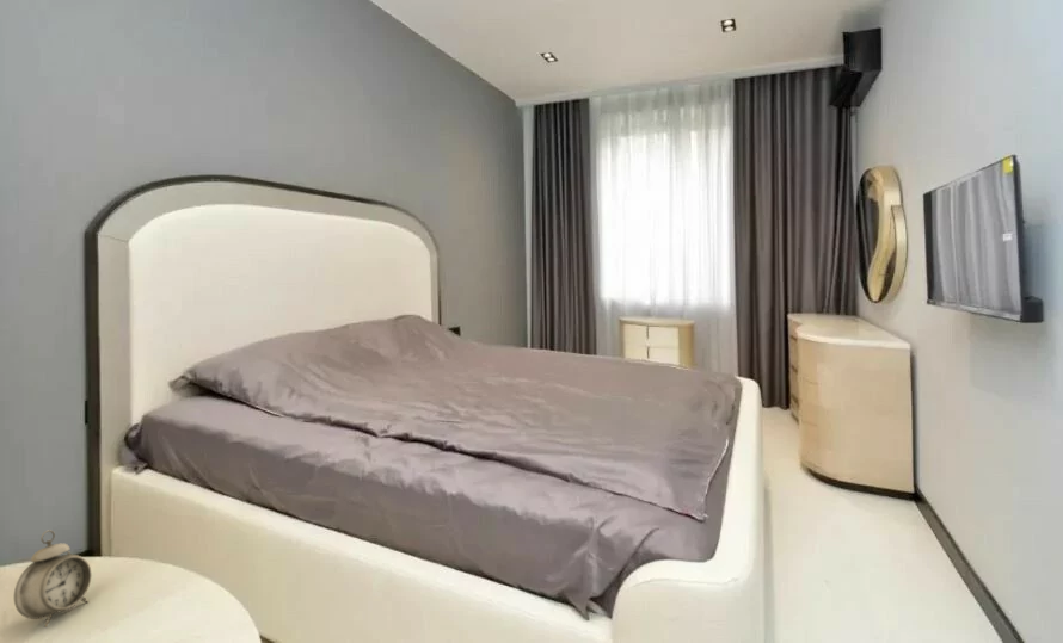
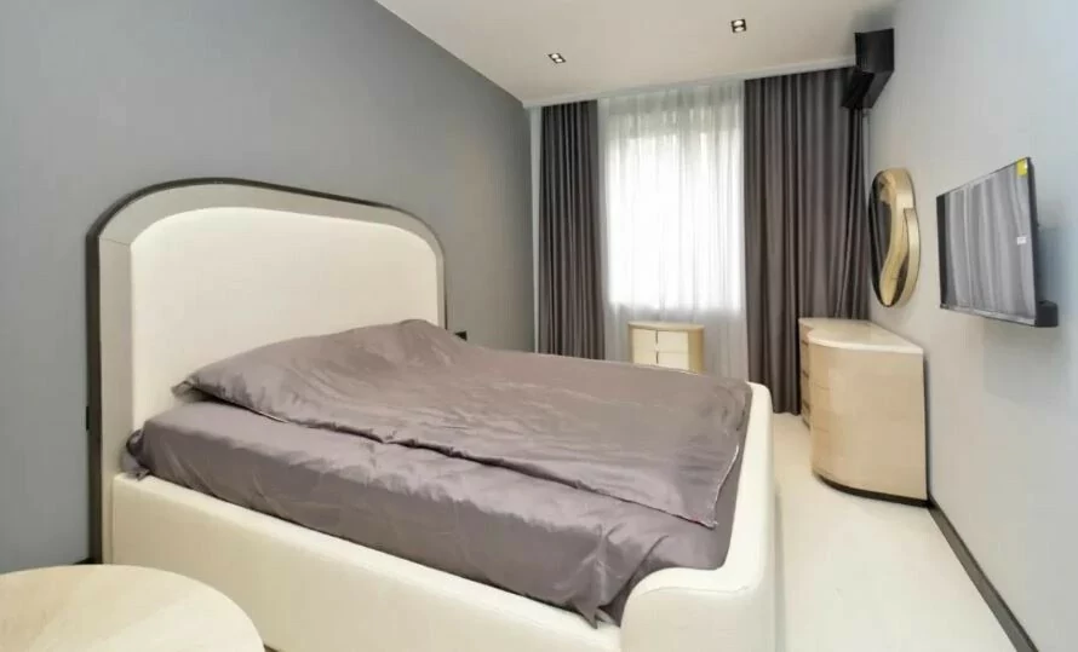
- alarm clock [13,528,93,629]
